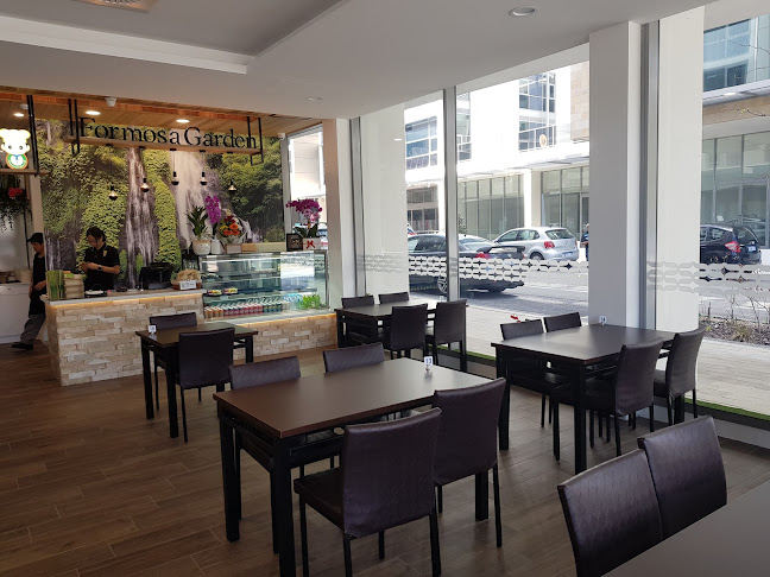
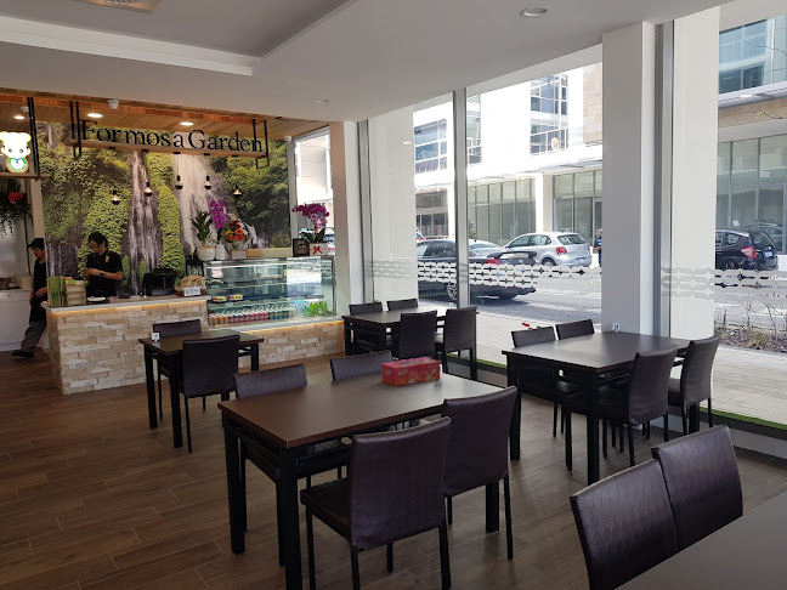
+ tissue box [380,356,441,387]
